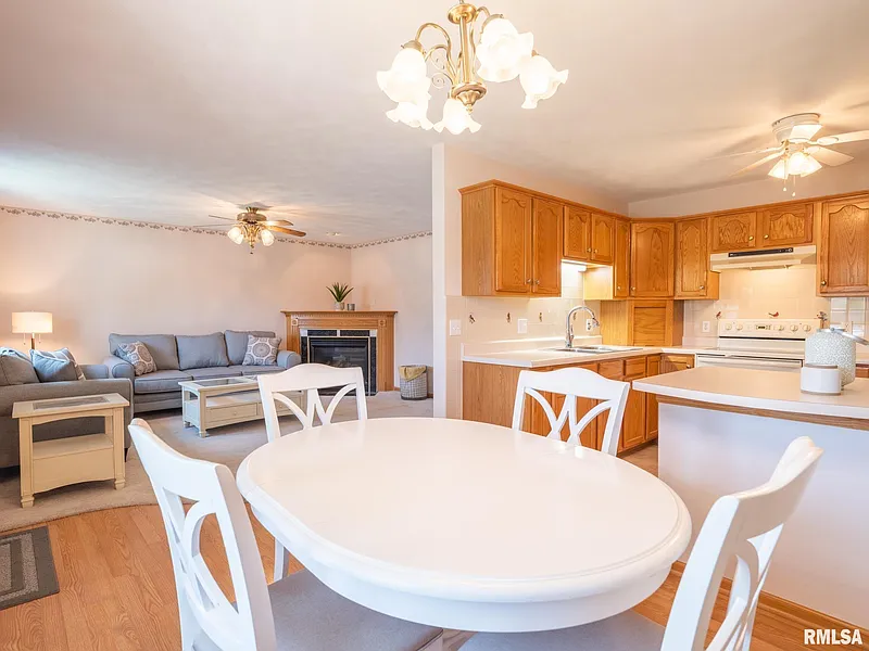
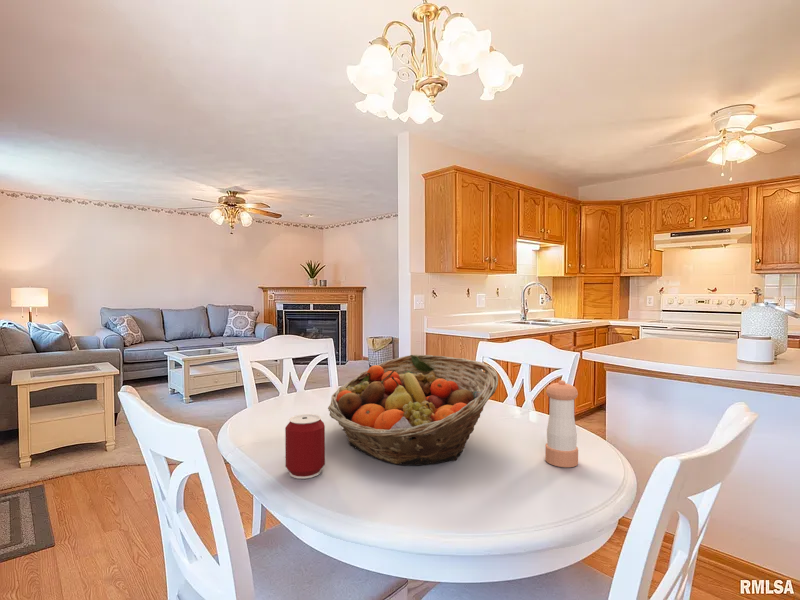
+ fruit basket [327,354,499,466]
+ pepper shaker [544,379,579,468]
+ can [284,413,326,480]
